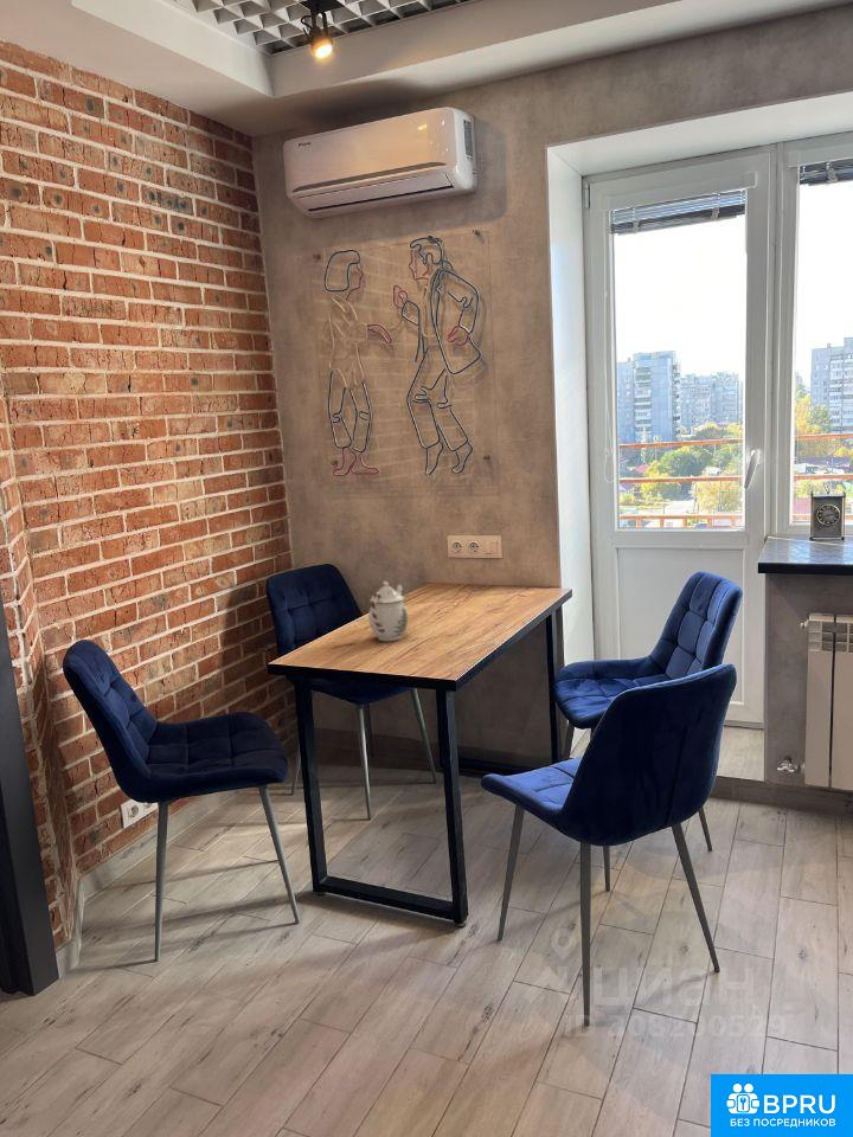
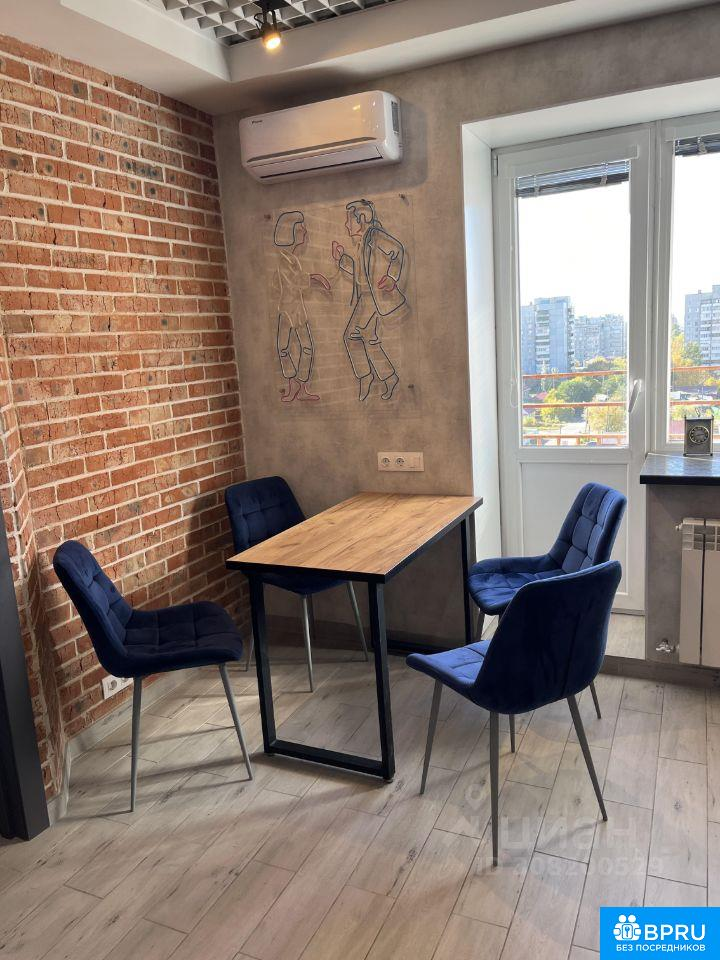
- teapot [367,580,409,642]
